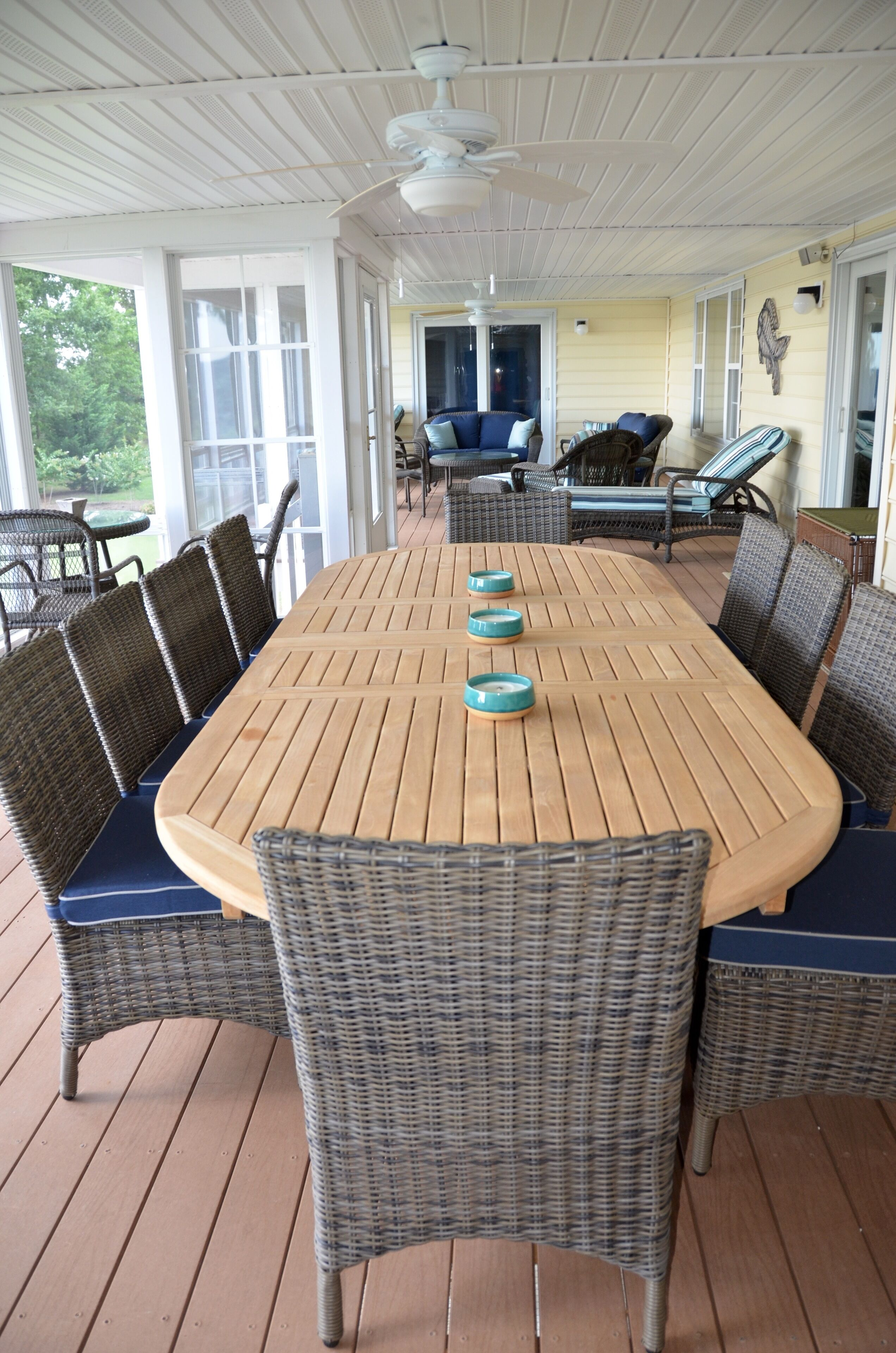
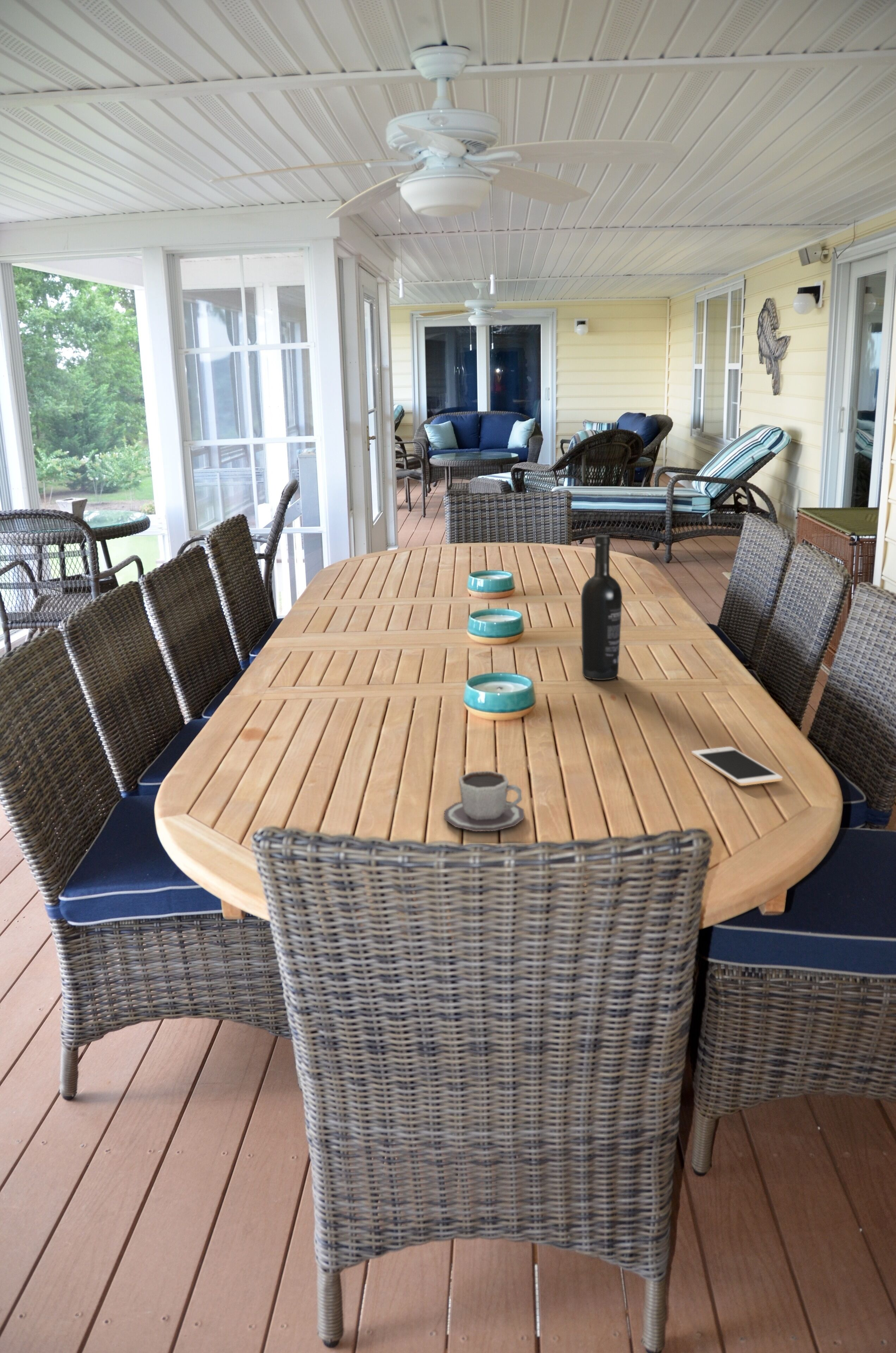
+ cup [444,770,525,832]
+ wine bottle [581,535,623,680]
+ cell phone [691,746,783,786]
